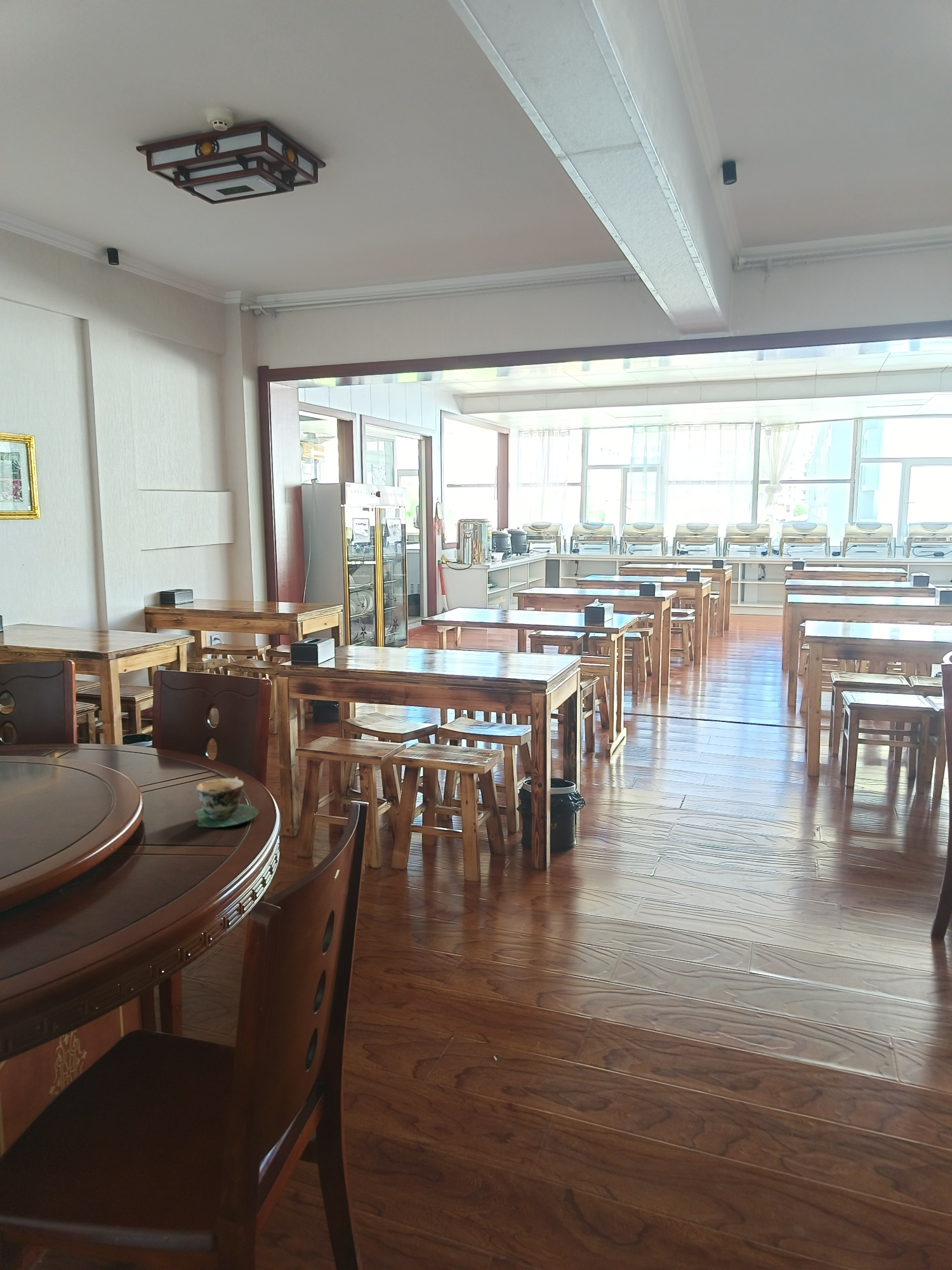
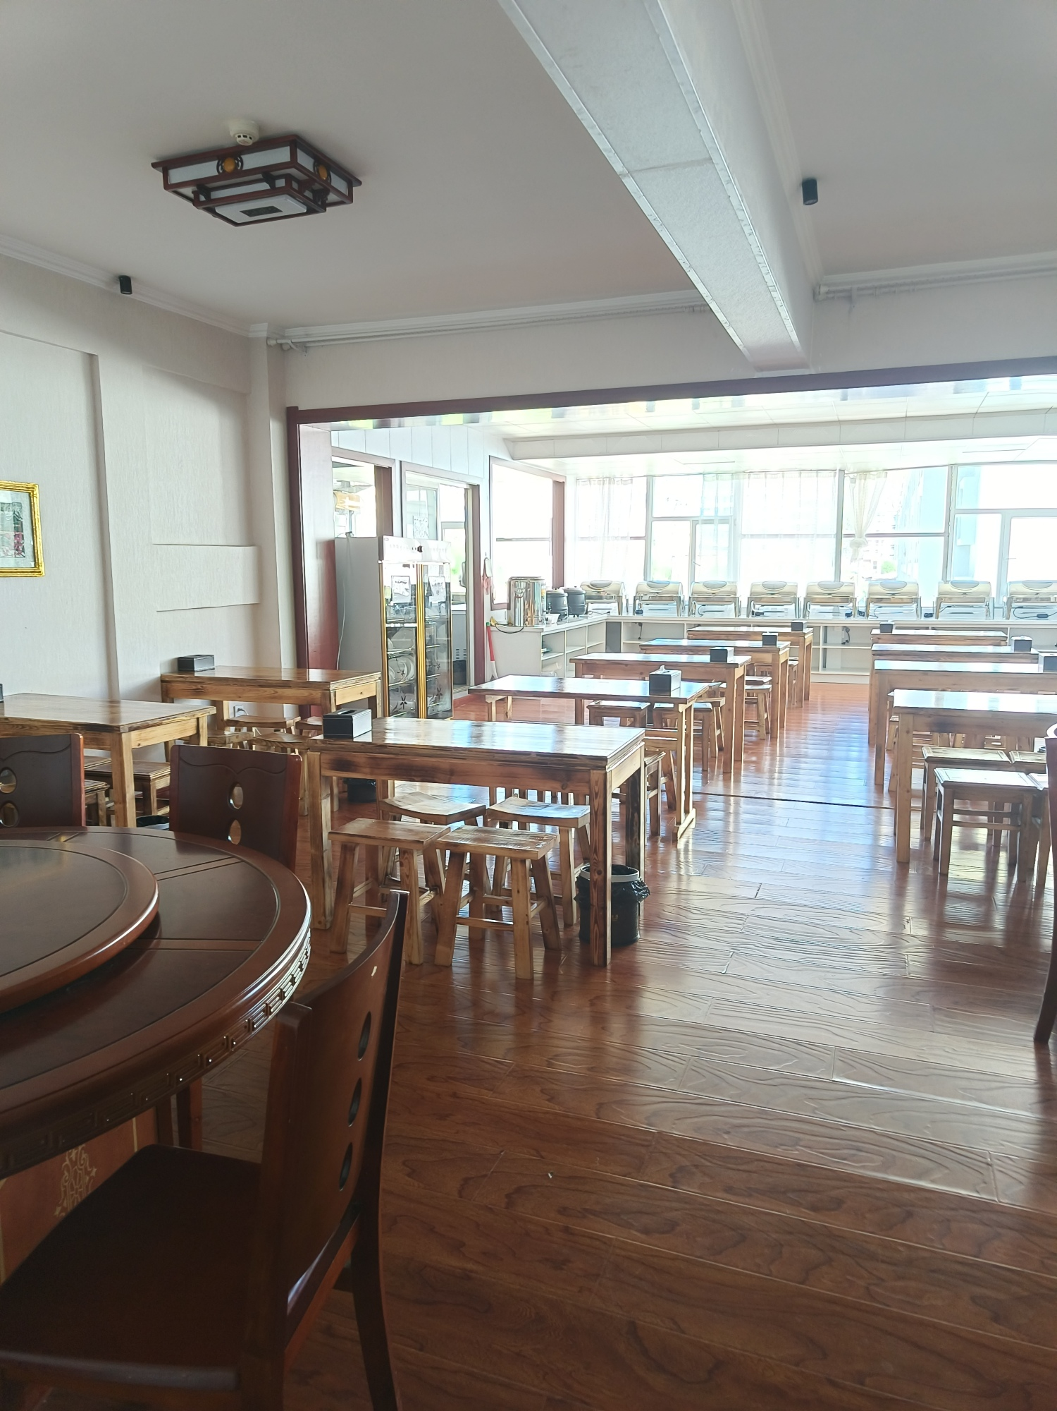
- teacup [194,776,260,828]
